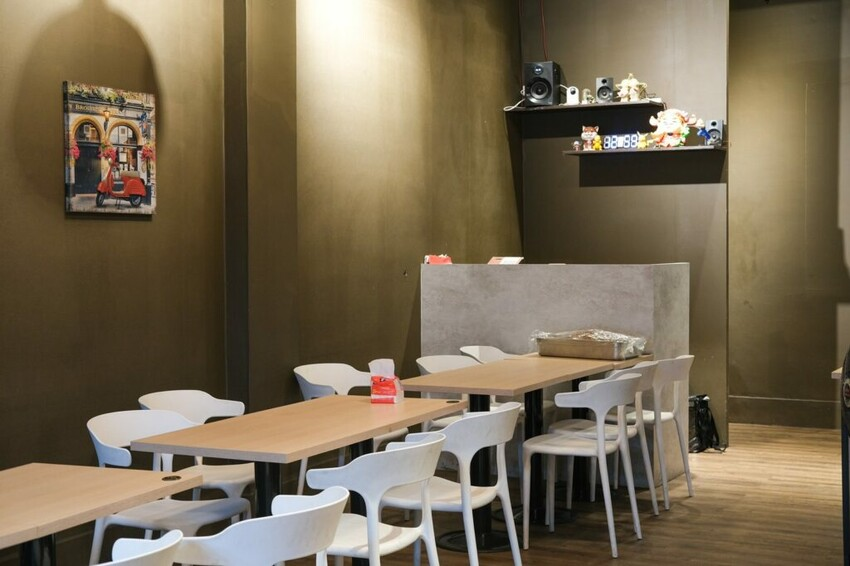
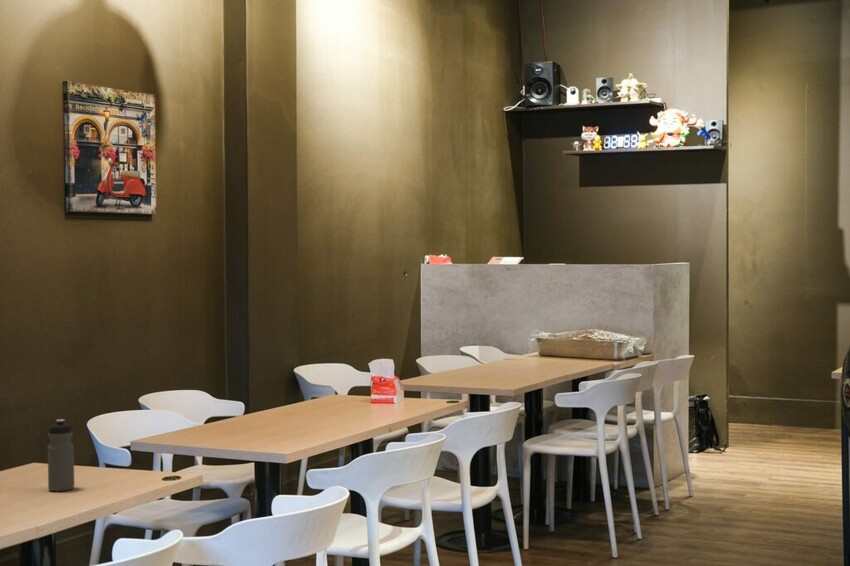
+ water bottle [47,418,75,492]
